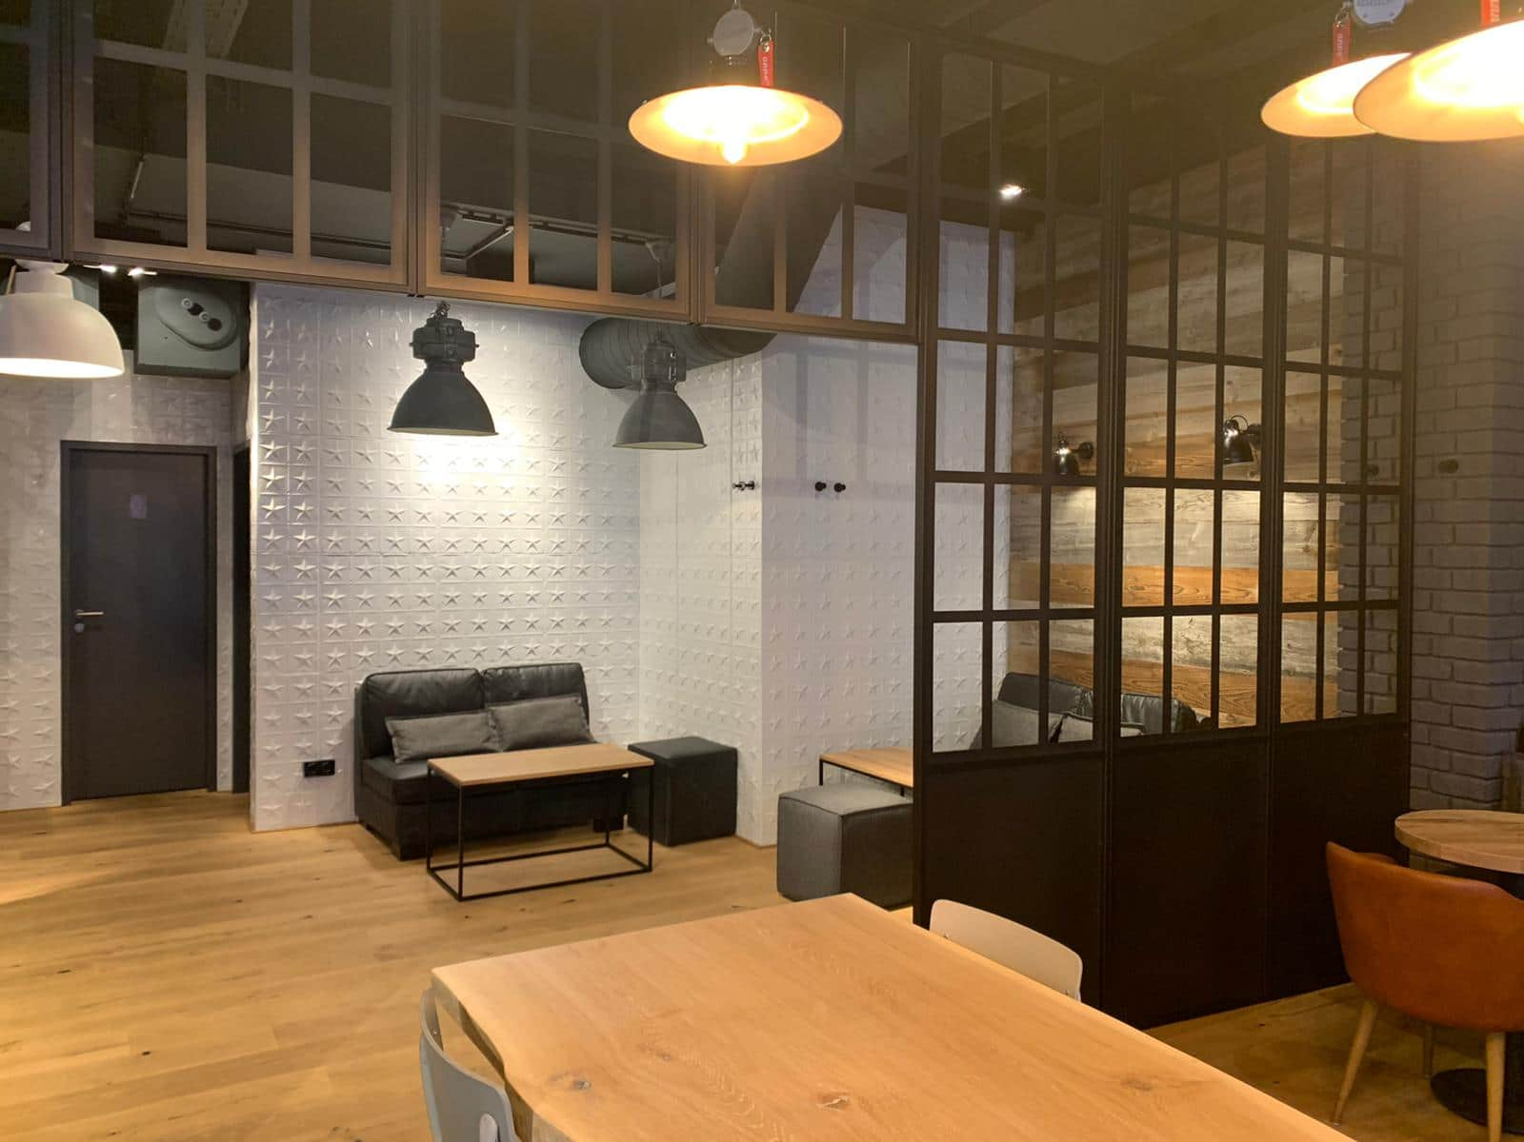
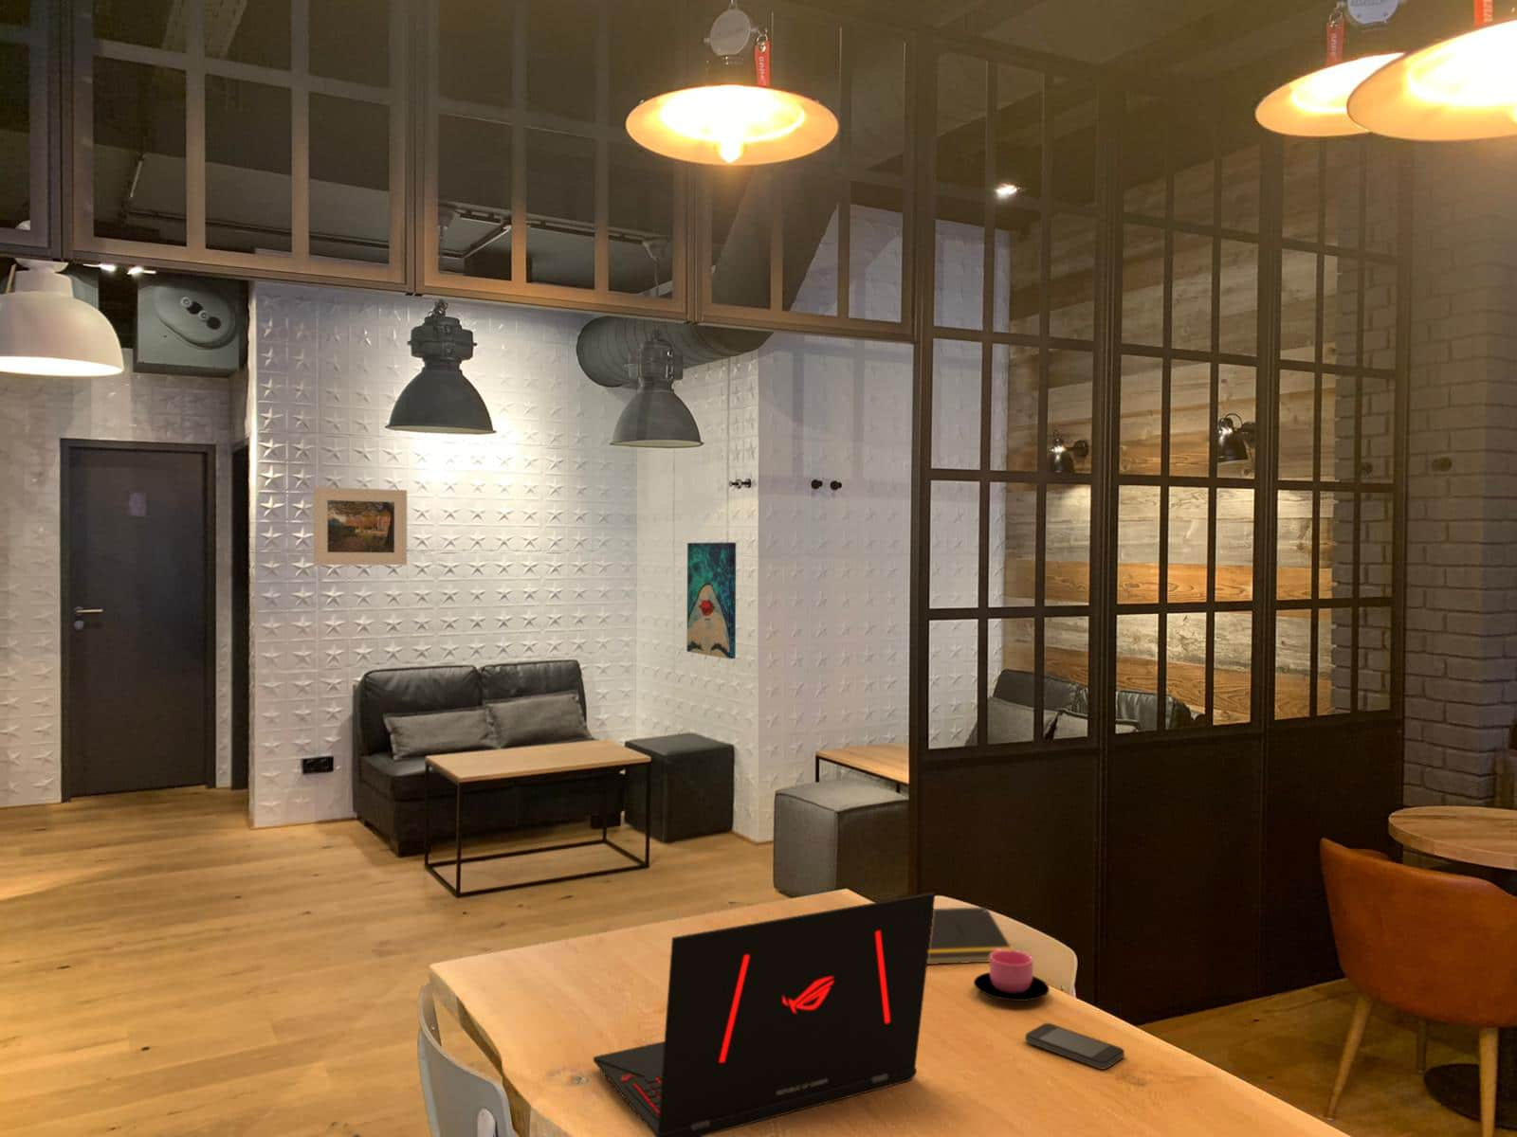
+ notepad [927,905,1014,965]
+ laptop [592,892,935,1137]
+ wall art [686,541,737,660]
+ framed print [313,486,407,566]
+ smartphone [1024,1022,1125,1070]
+ cup [972,948,1050,1002]
